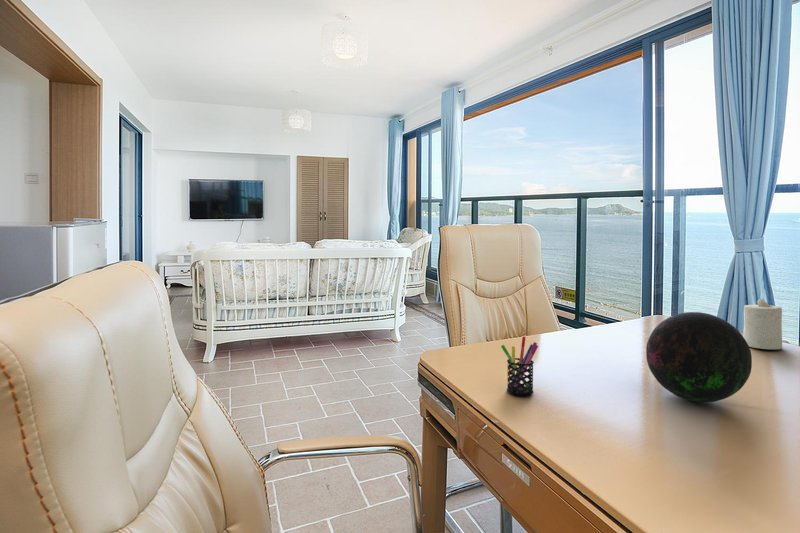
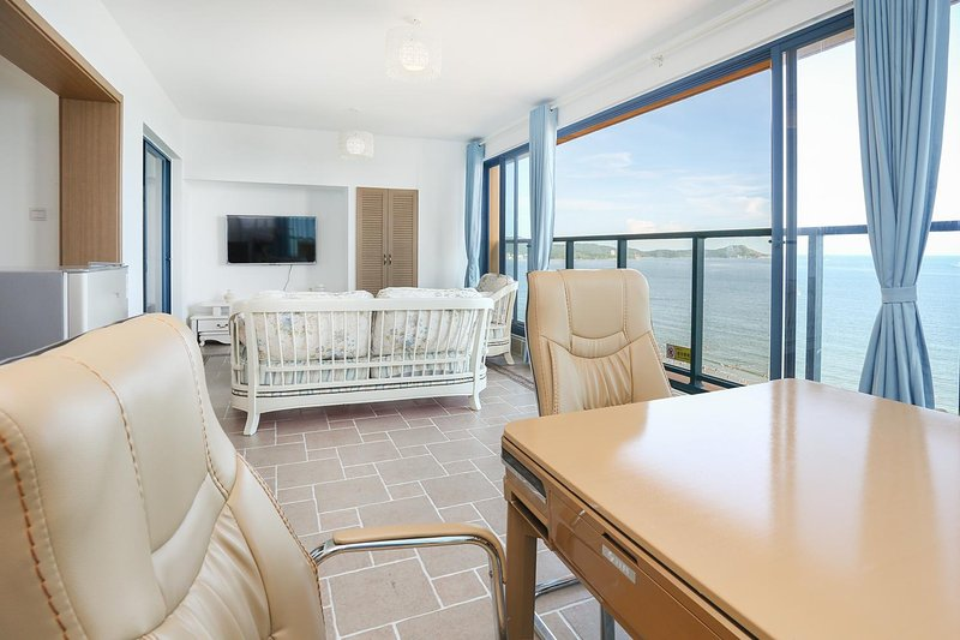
- pen holder [500,336,539,396]
- candle [742,298,783,350]
- decorative orb [645,311,753,403]
